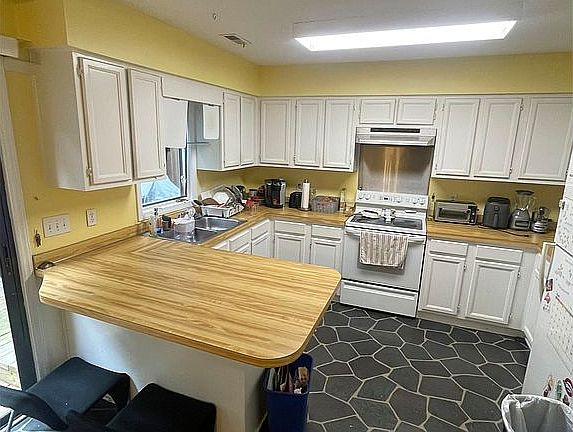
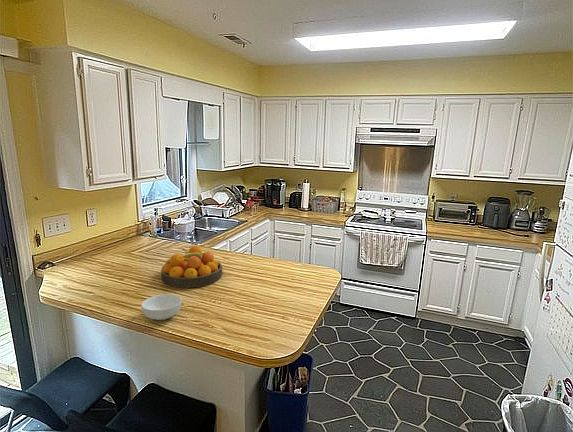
+ fruit bowl [160,245,223,289]
+ cereal bowl [141,293,182,321]
